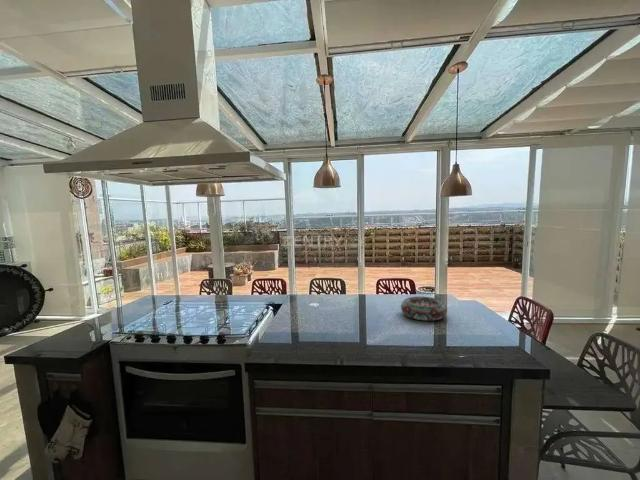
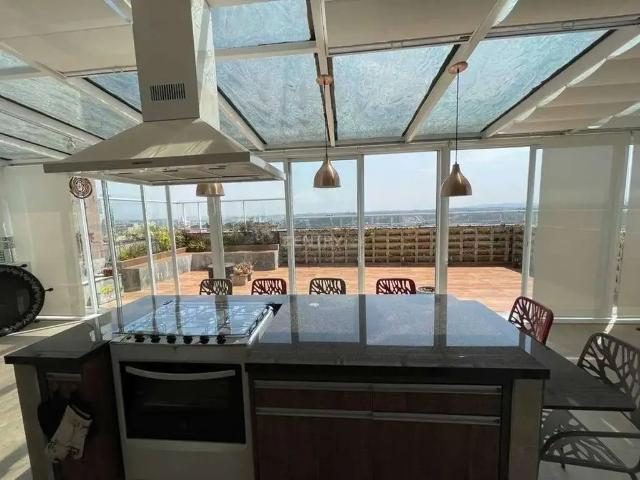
- decorative bowl [400,296,448,322]
